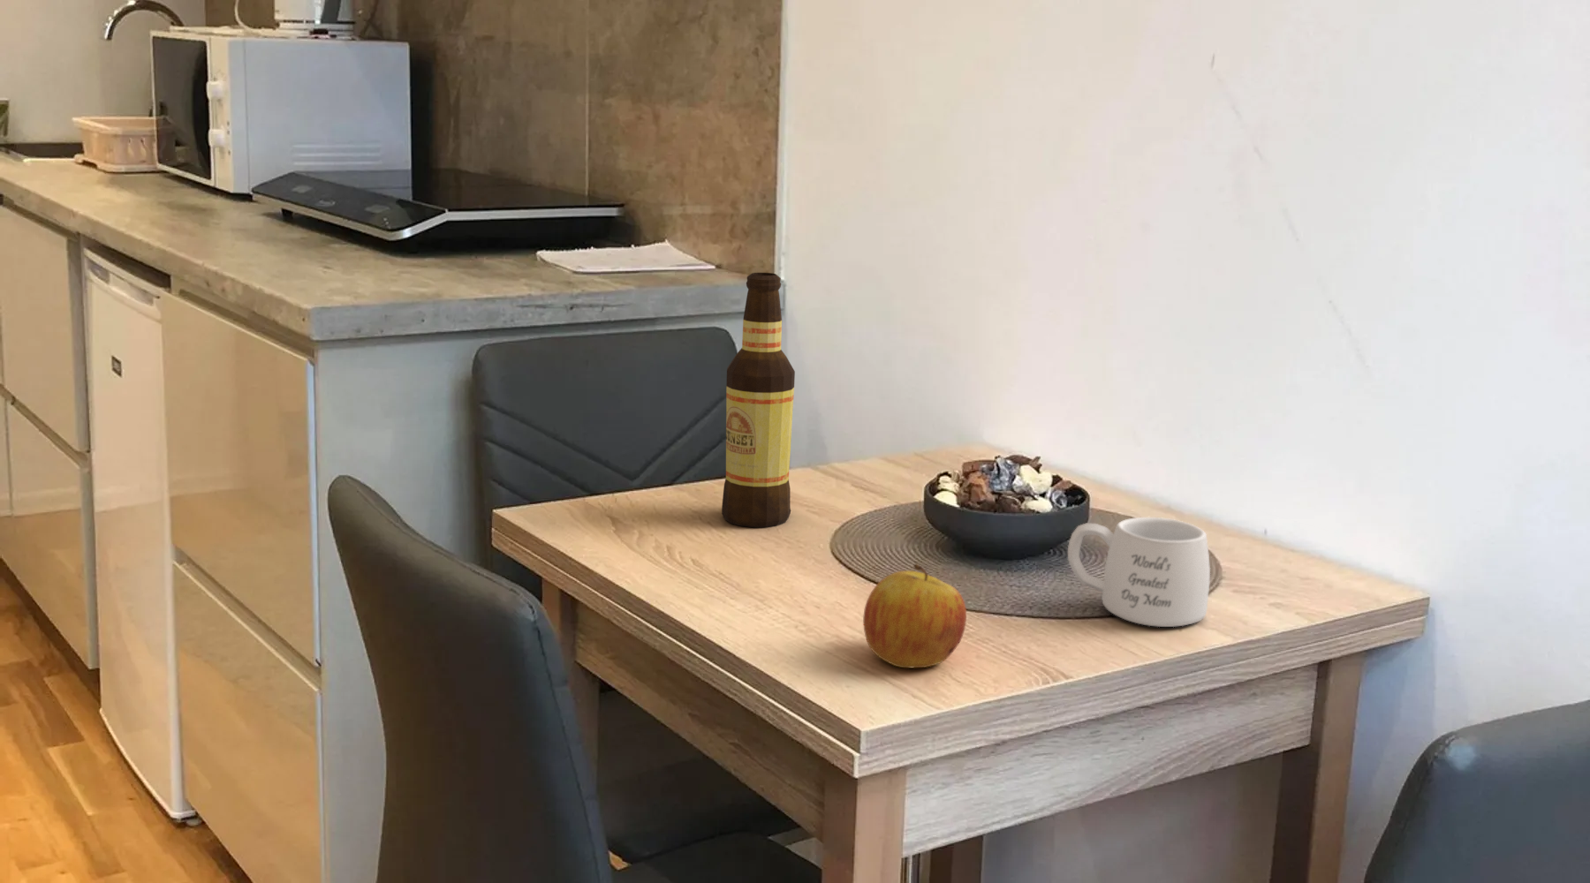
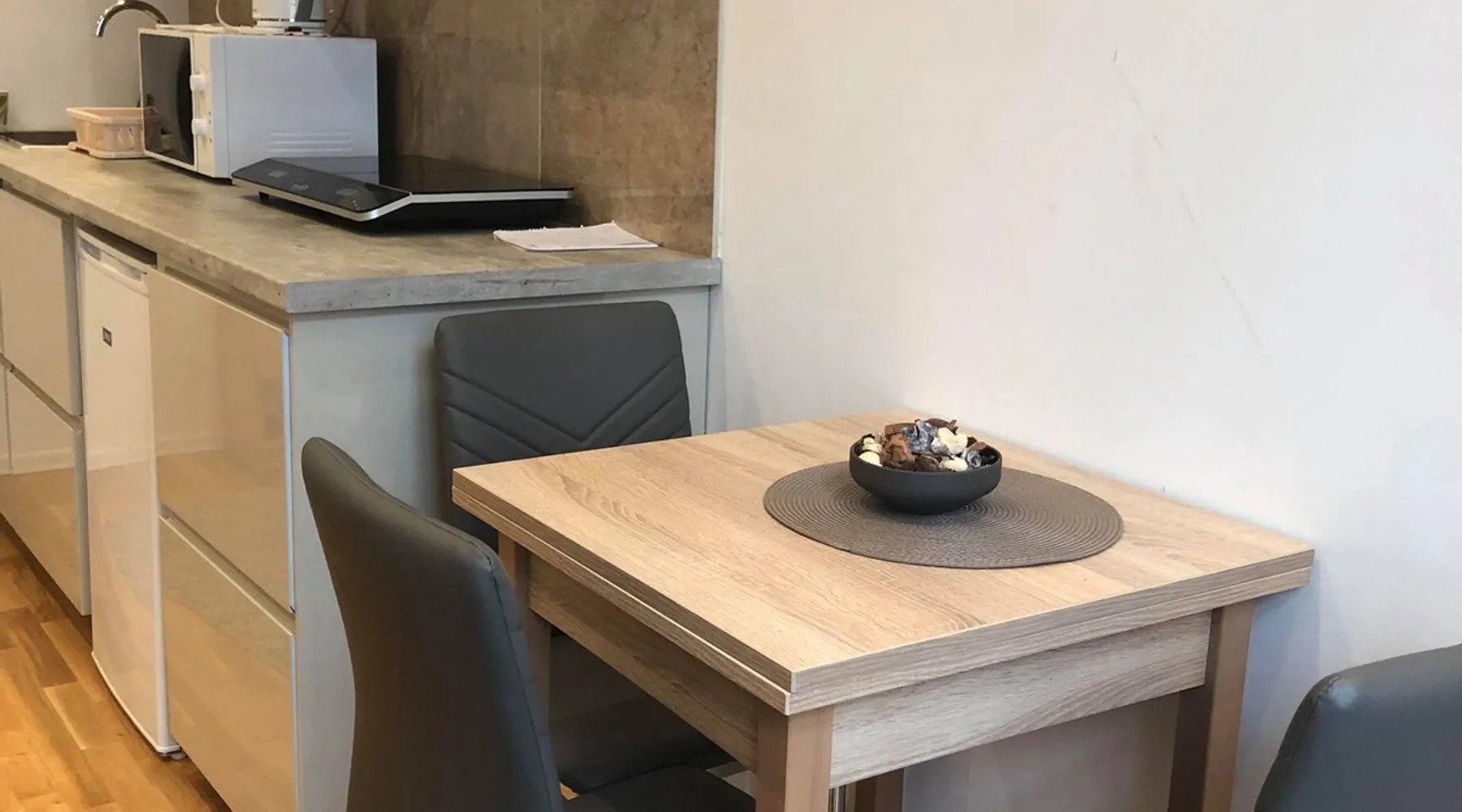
- bottle [721,272,796,528]
- mug [1067,517,1212,627]
- apple [862,563,967,669]
